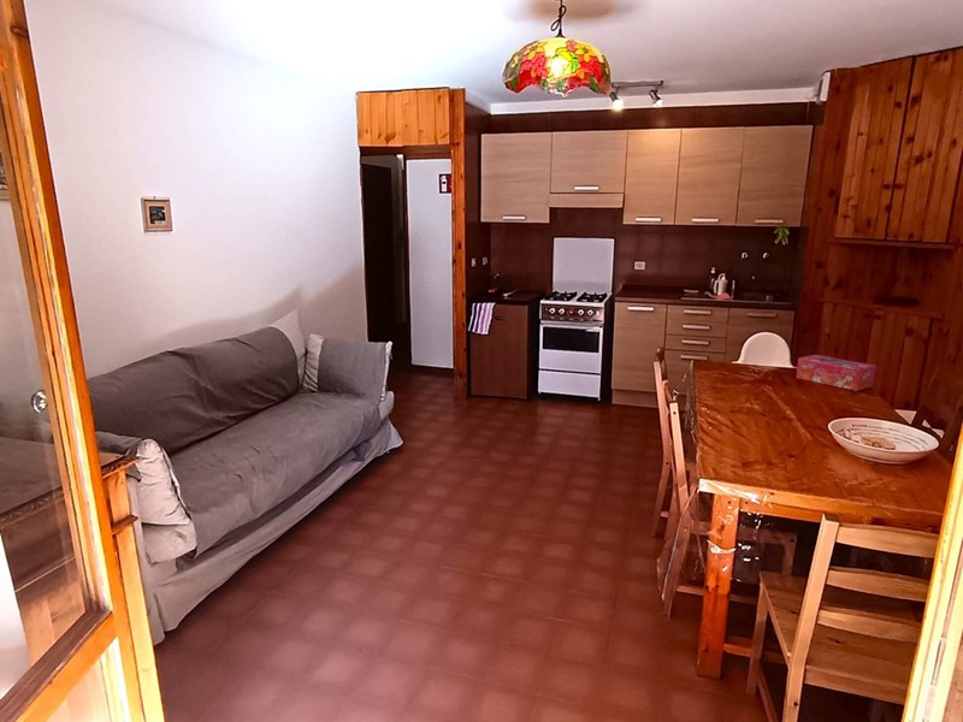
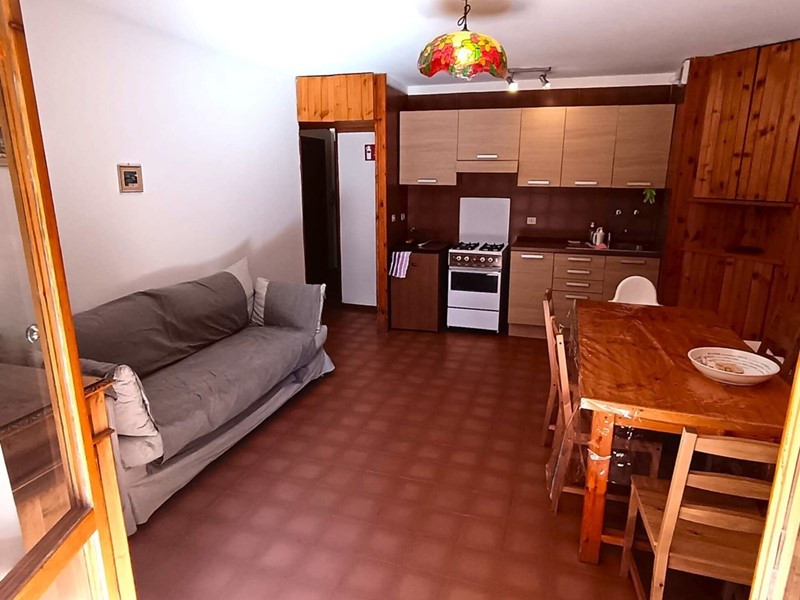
- tissue box [794,354,878,392]
